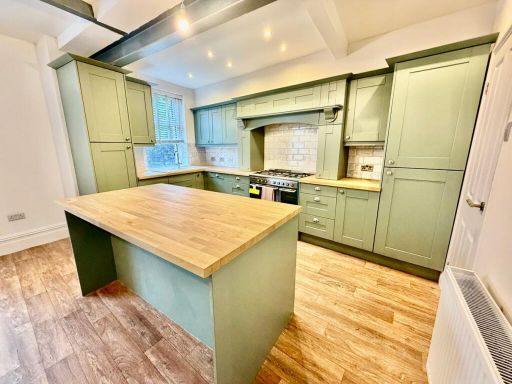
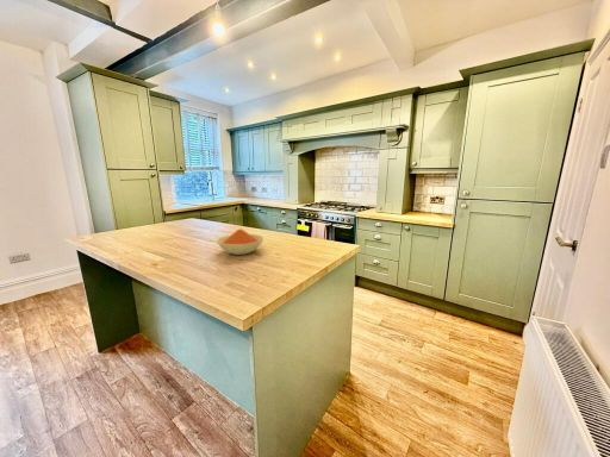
+ bowl [216,228,264,256]
